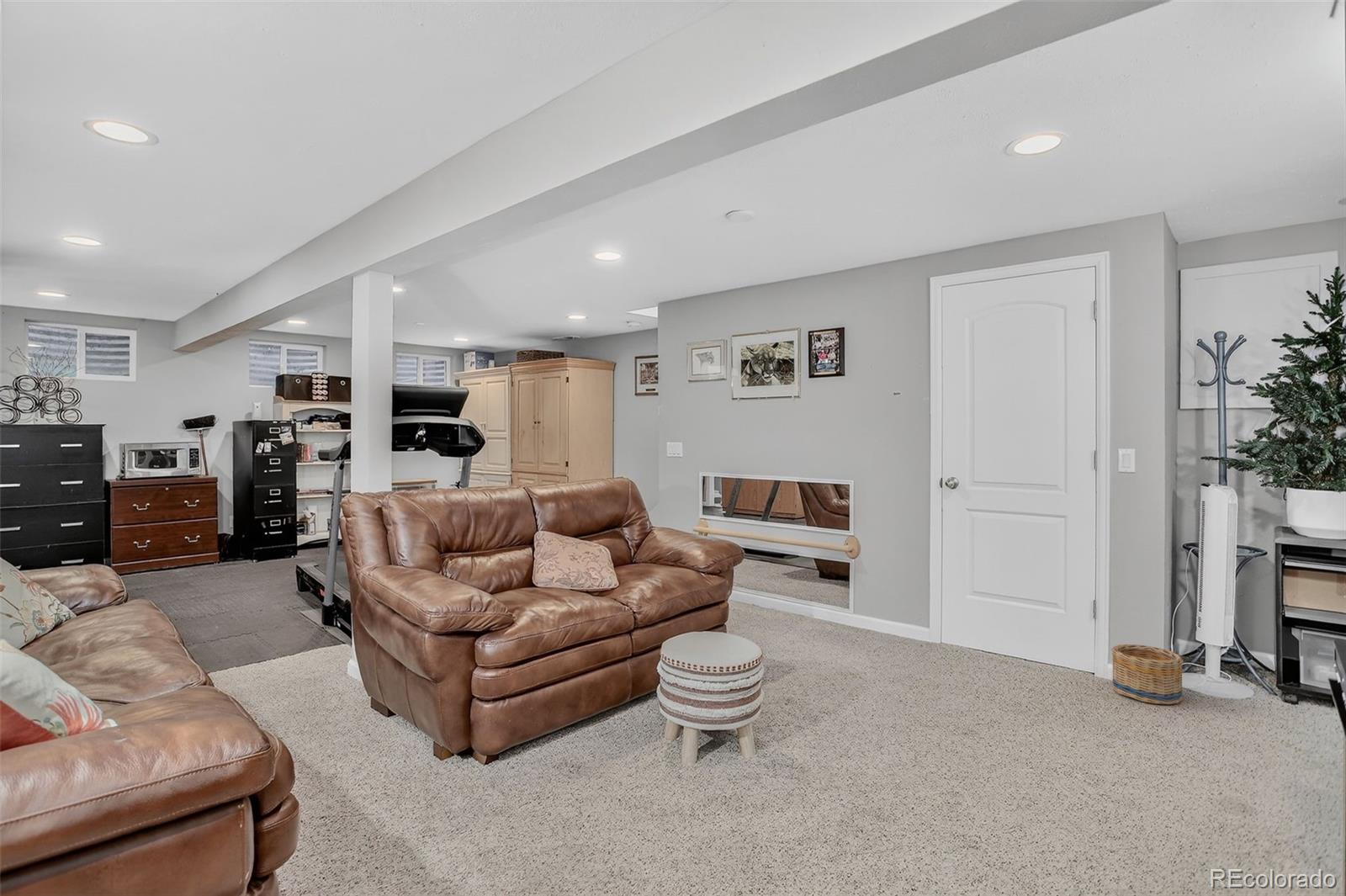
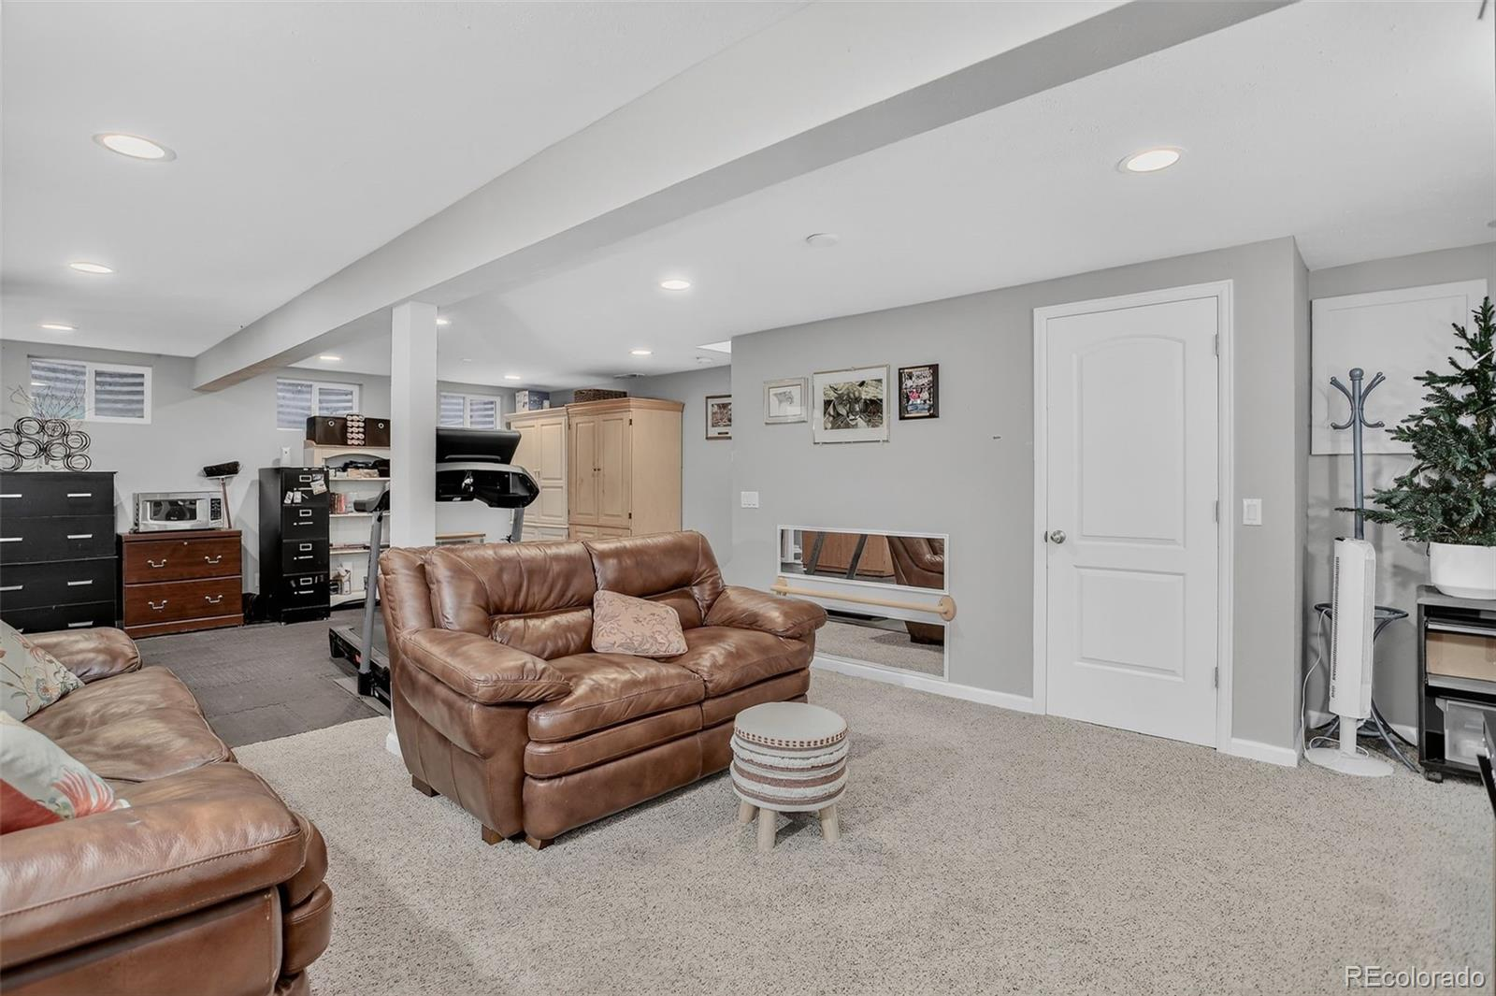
- basket [1110,644,1184,705]
